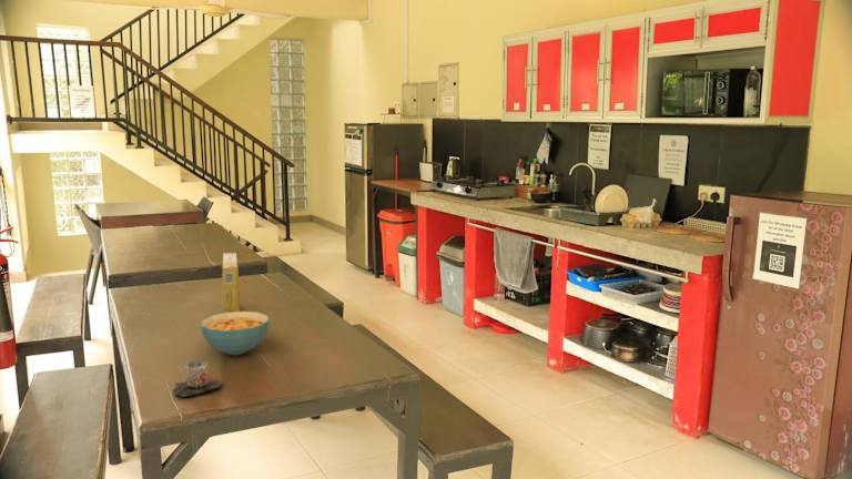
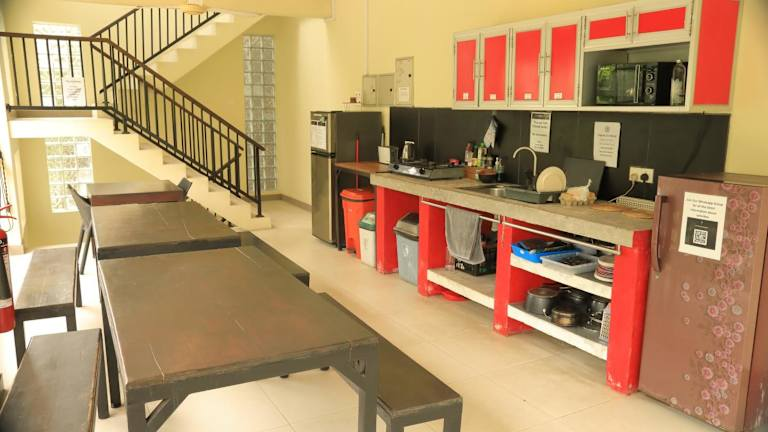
- mug [172,360,223,398]
- cereal bowl [200,310,270,356]
- cereal box [221,252,241,314]
